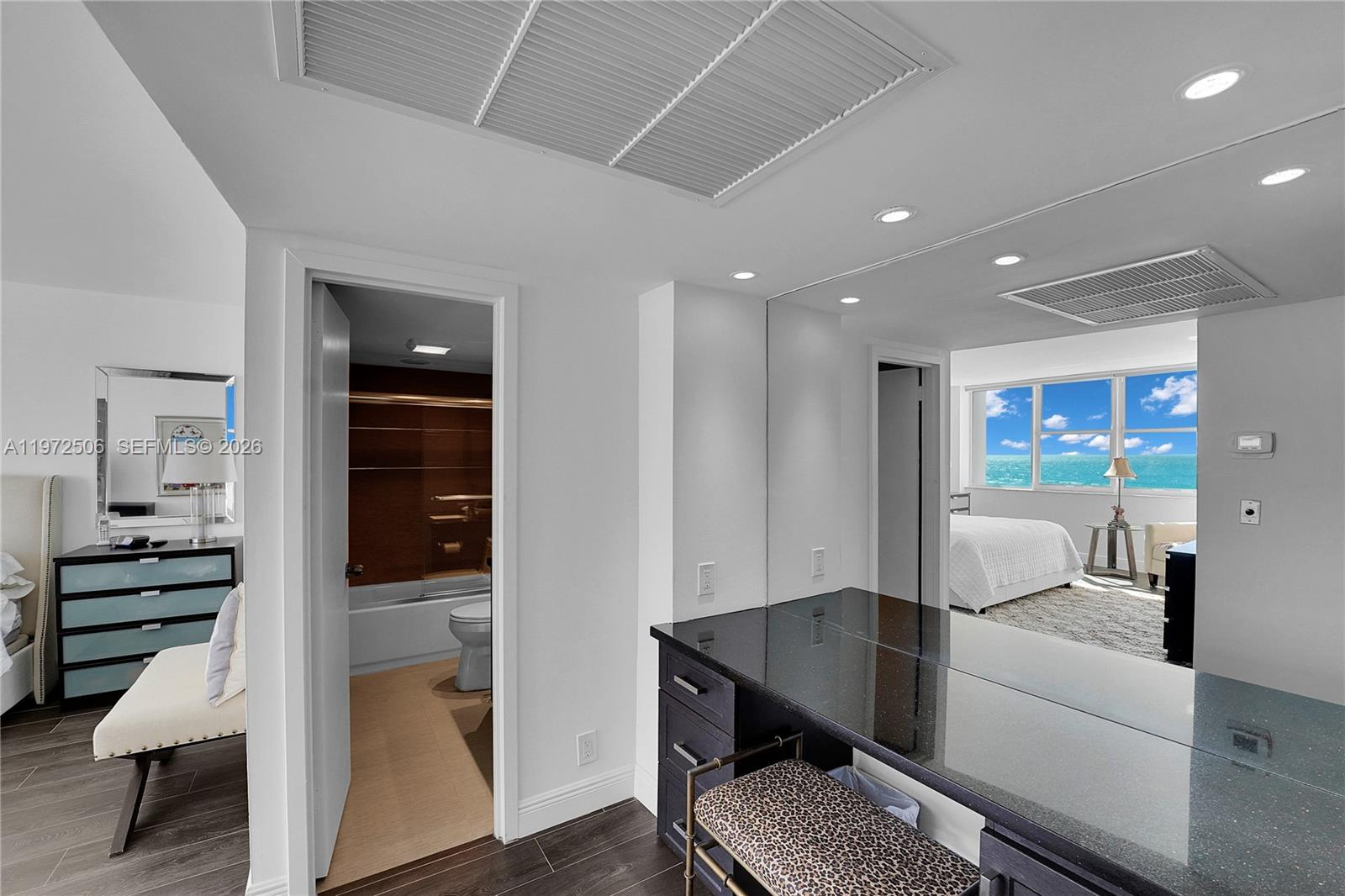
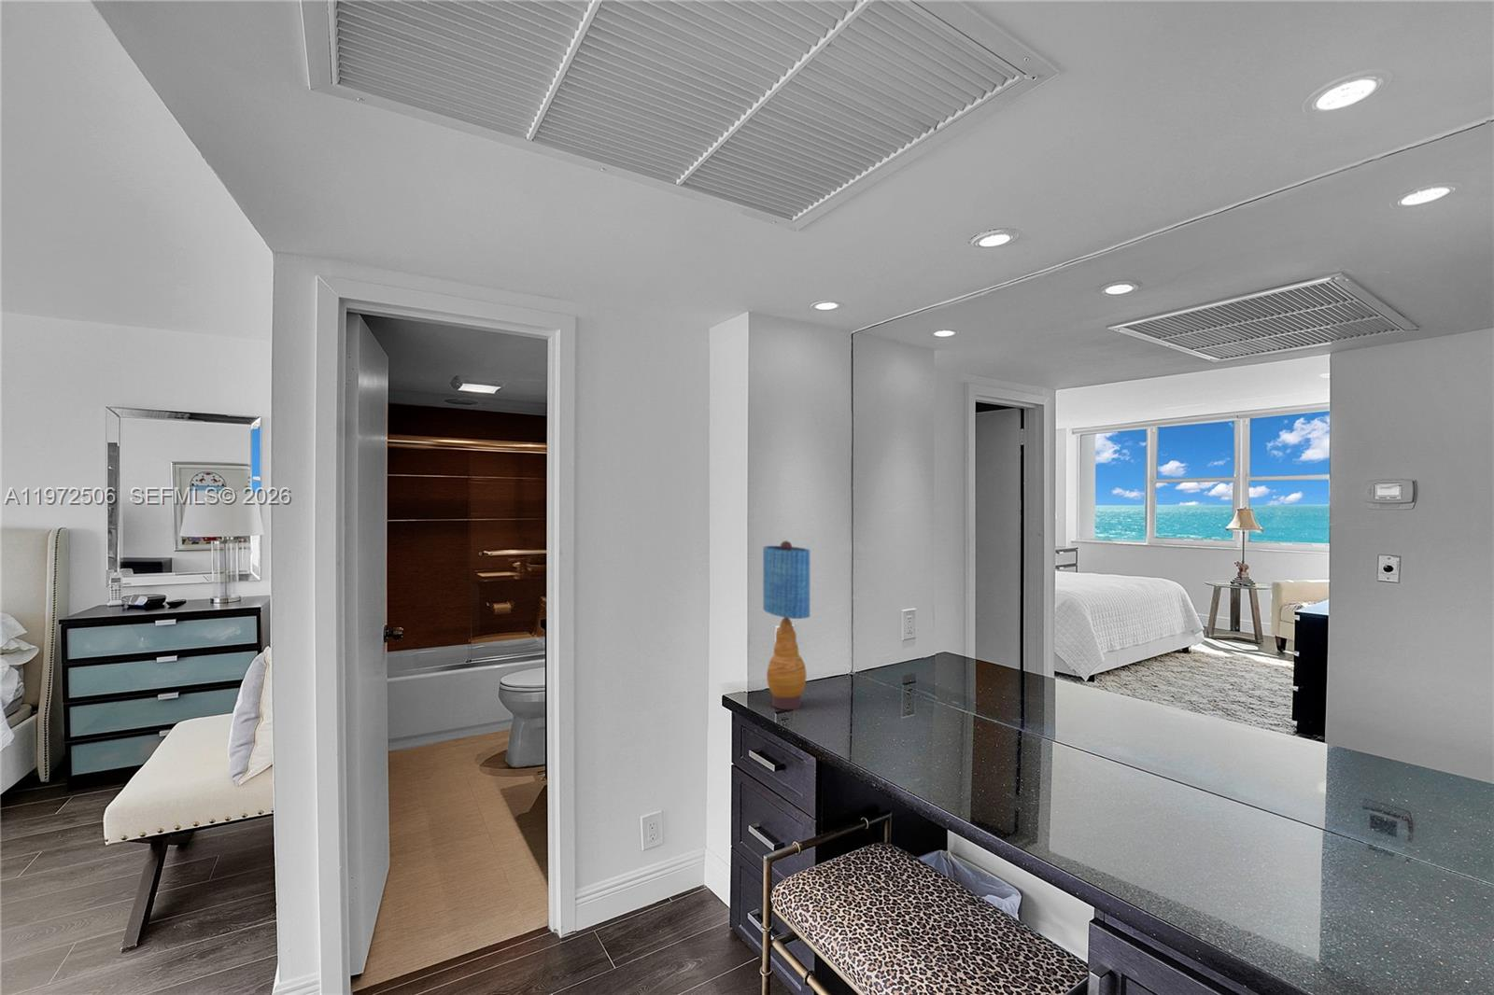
+ table lamp [762,541,811,711]
